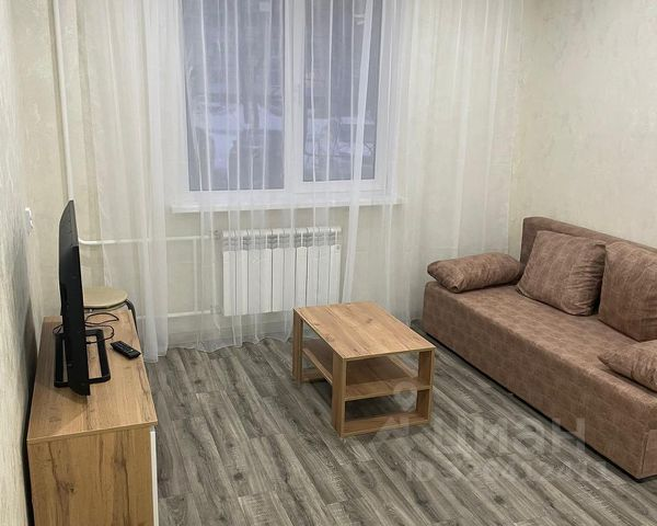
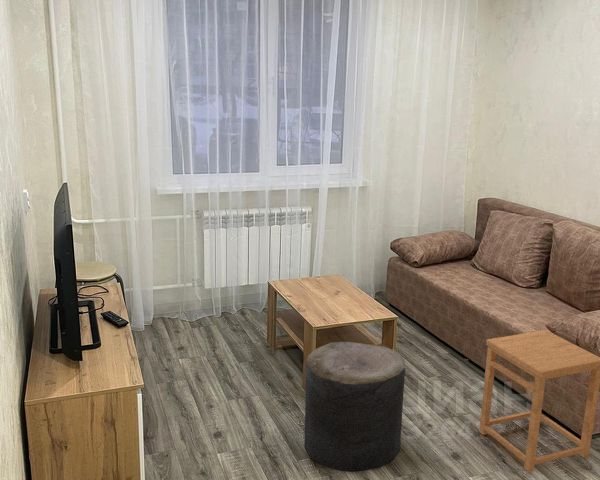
+ stool [303,341,406,473]
+ side table [478,329,600,473]
